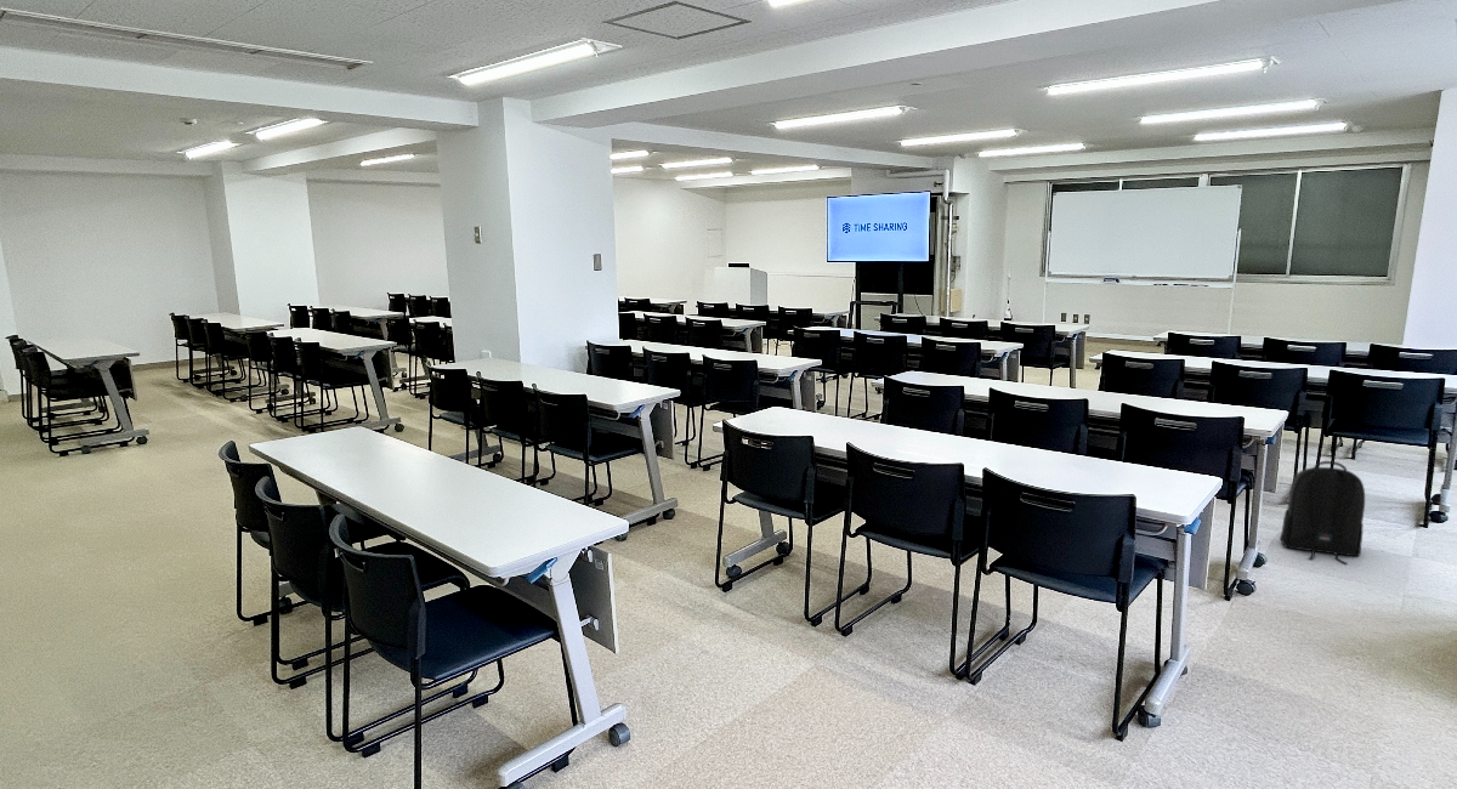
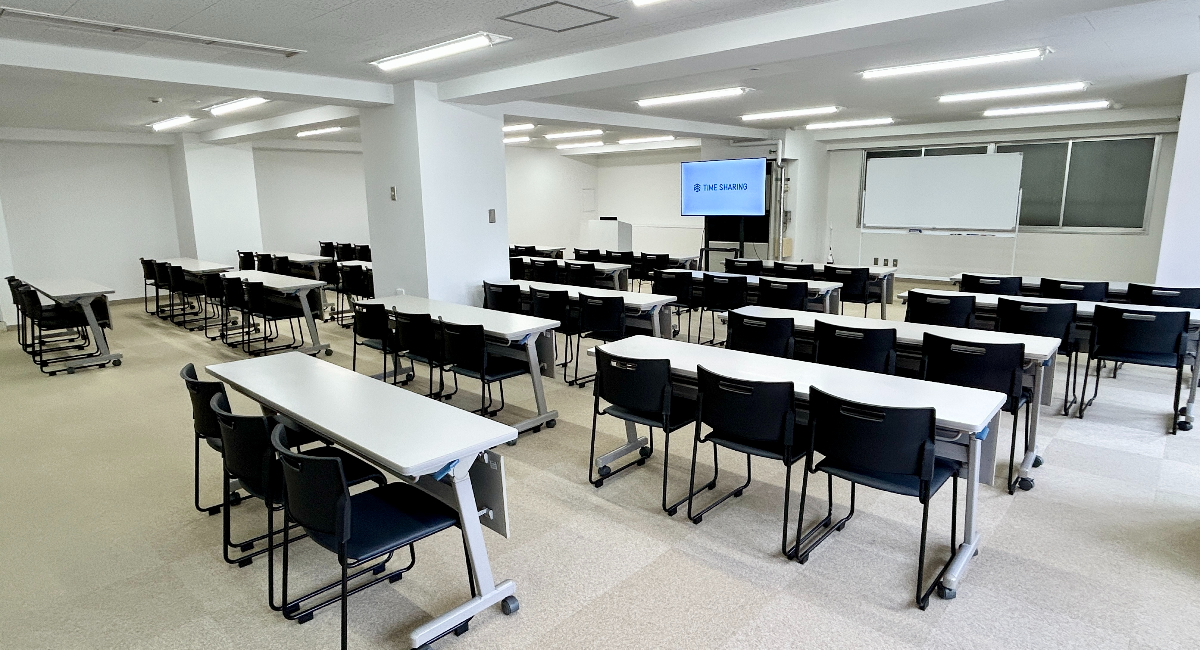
- backpack [1279,460,1366,566]
